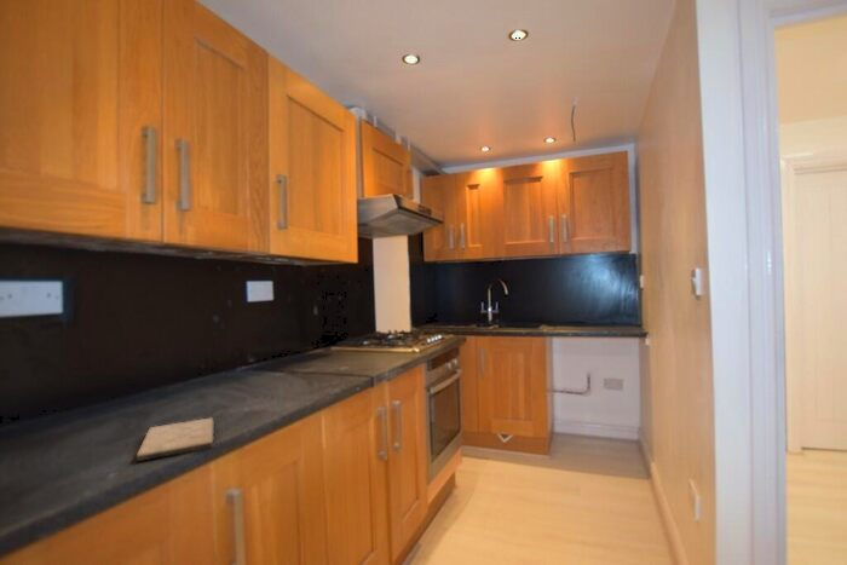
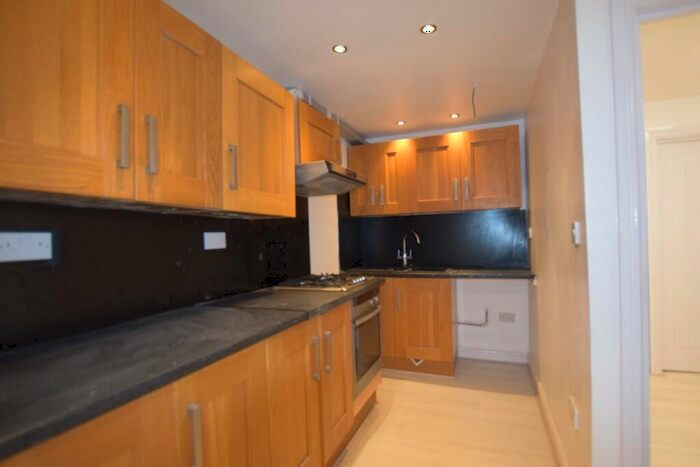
- cutting board [136,416,215,462]
